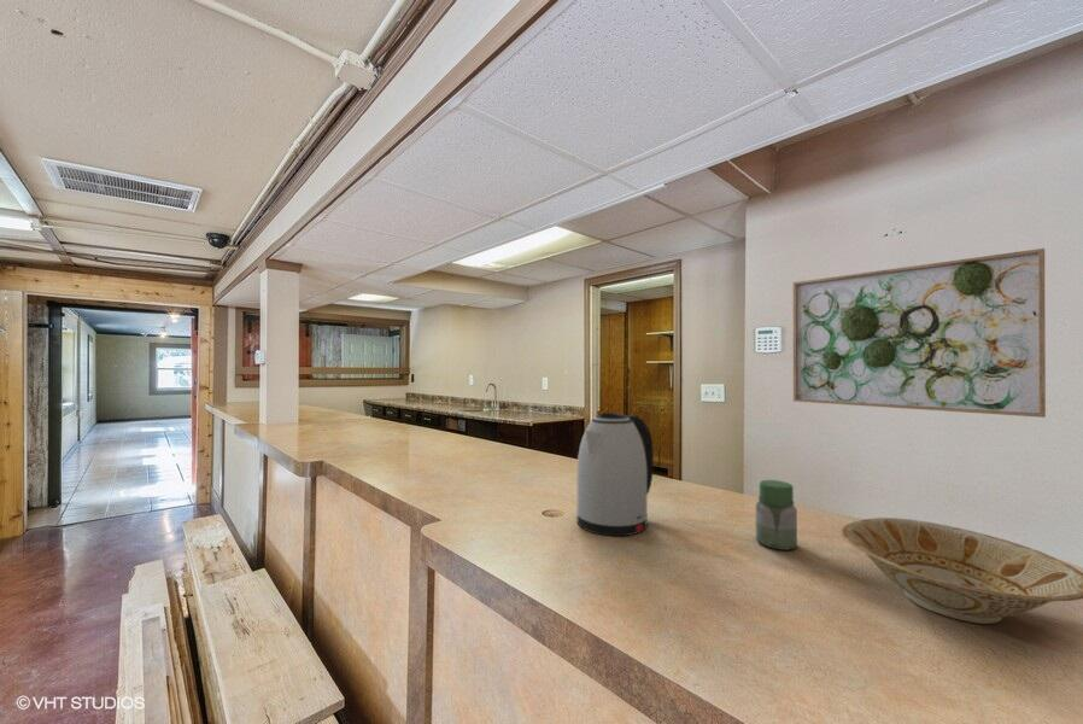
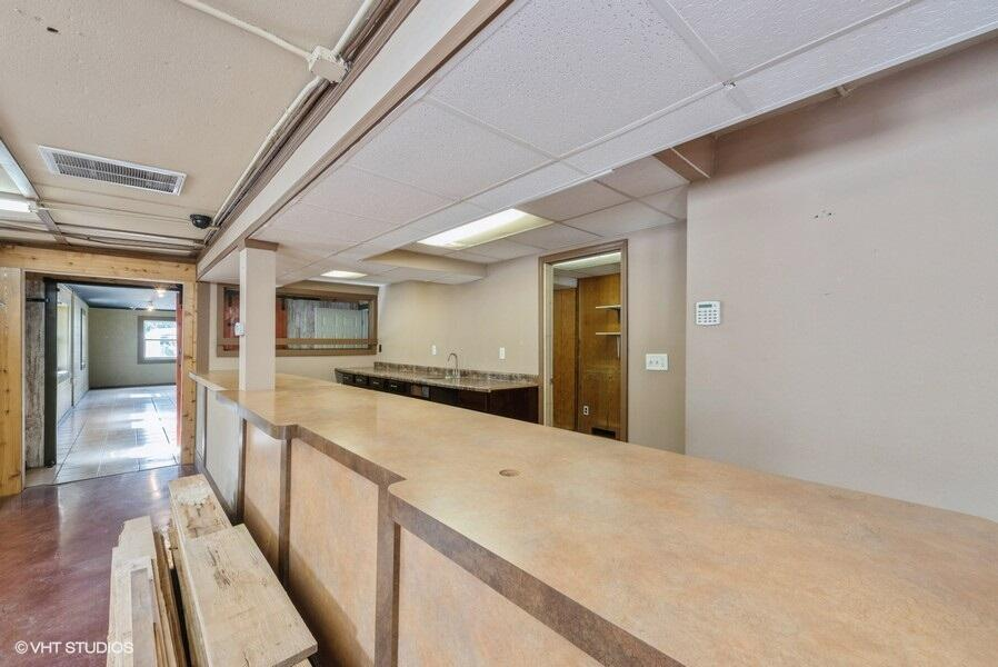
- kettle [575,411,655,537]
- jar [755,479,798,551]
- wall art [792,247,1047,419]
- bowl [839,516,1083,625]
